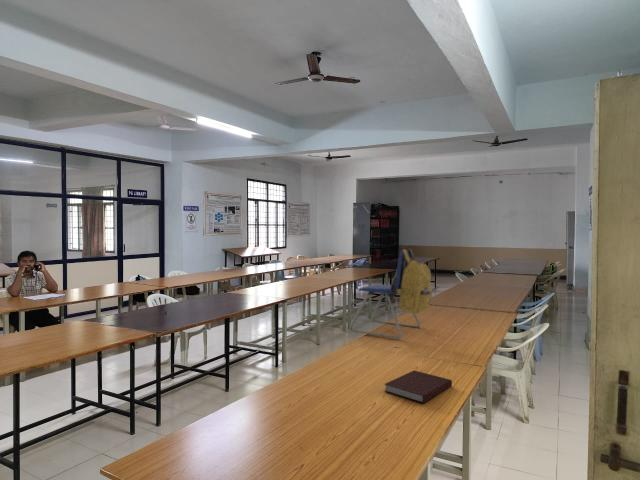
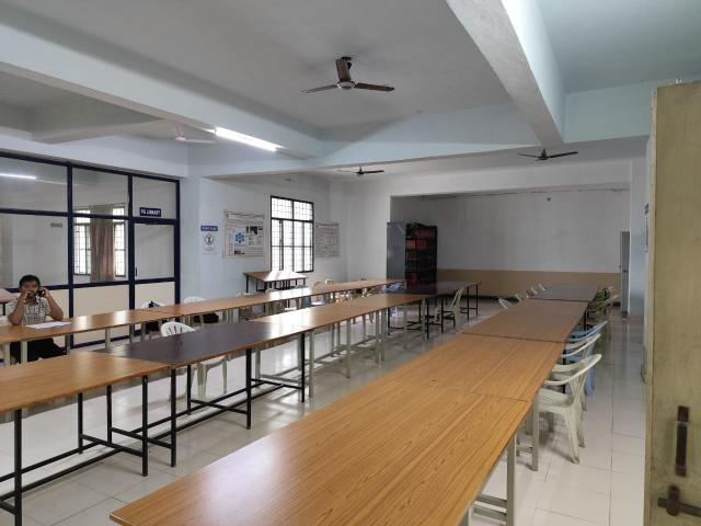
- notebook [383,369,453,404]
- backpack [348,248,433,340]
